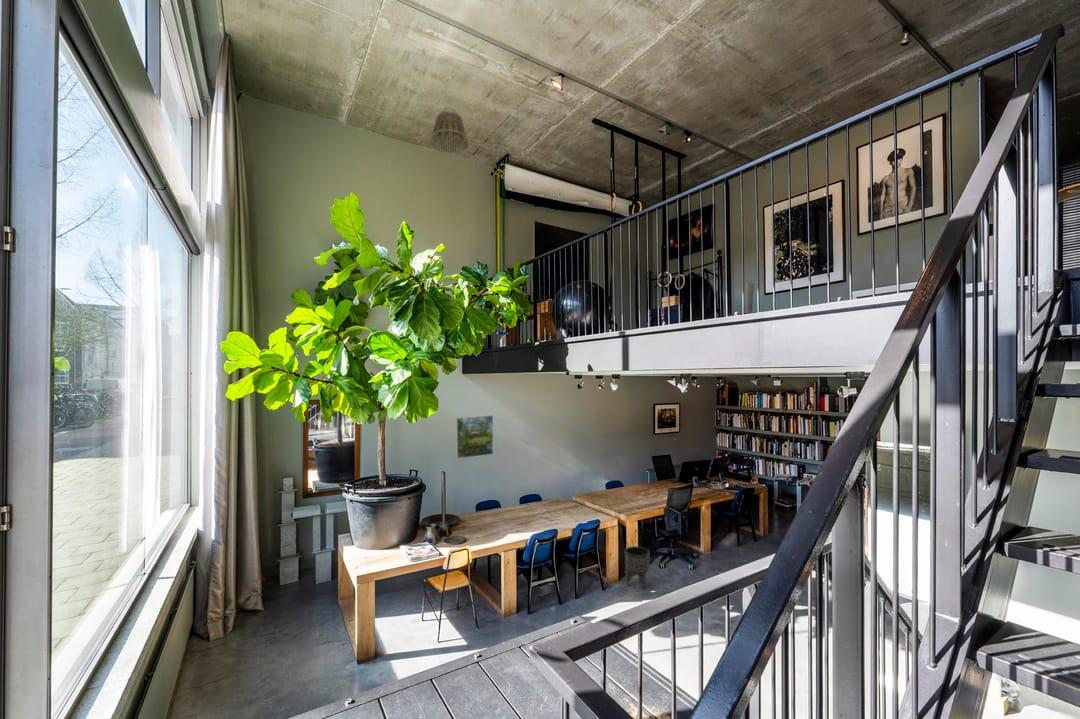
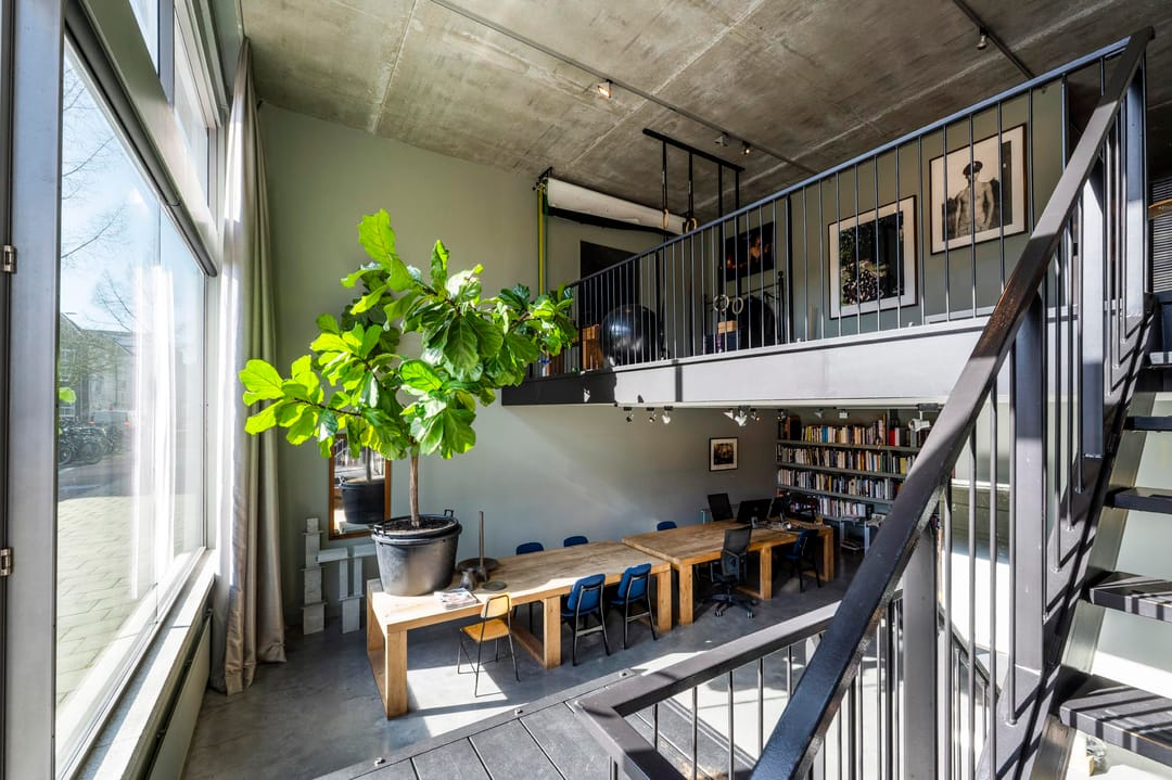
- planter [624,545,651,591]
- lamp shade [429,106,470,154]
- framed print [455,414,494,460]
